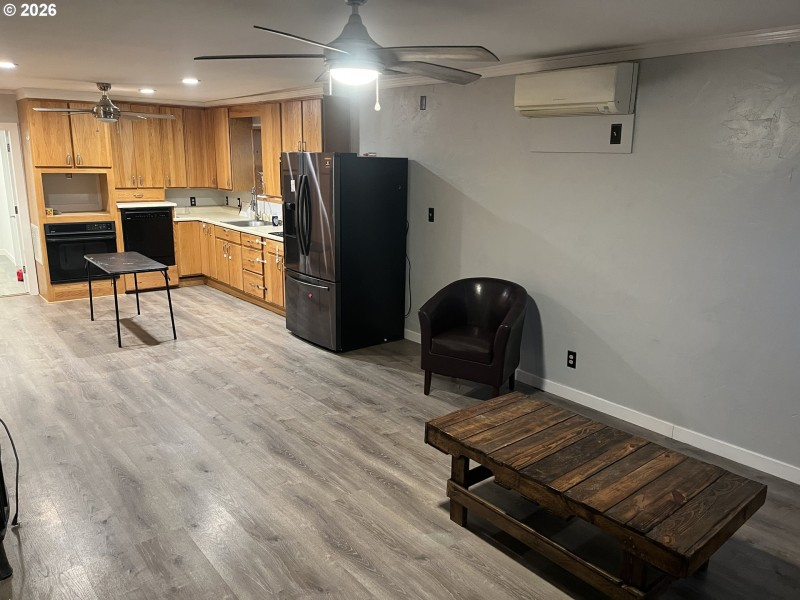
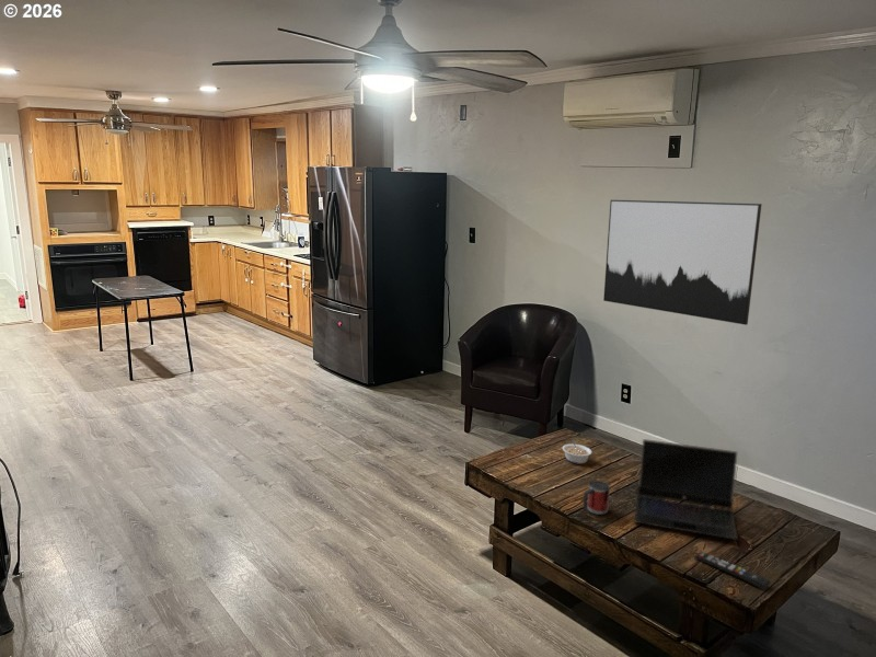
+ legume [561,438,593,464]
+ wall art [602,199,762,326]
+ laptop computer [633,438,739,541]
+ mug [583,480,611,516]
+ remote control [693,551,772,591]
